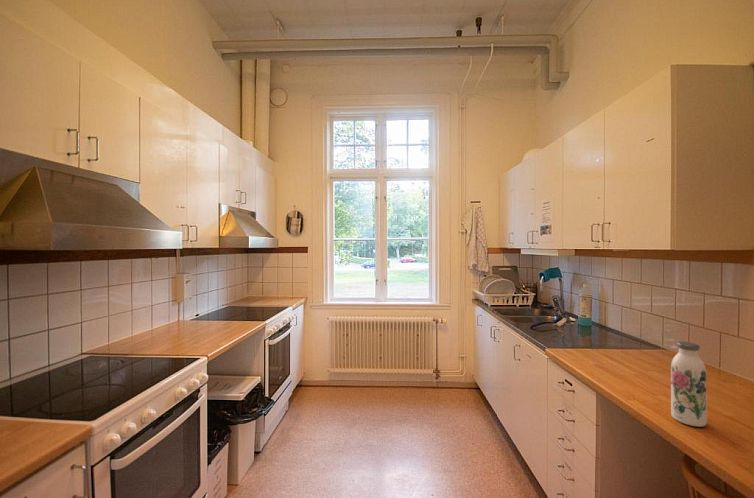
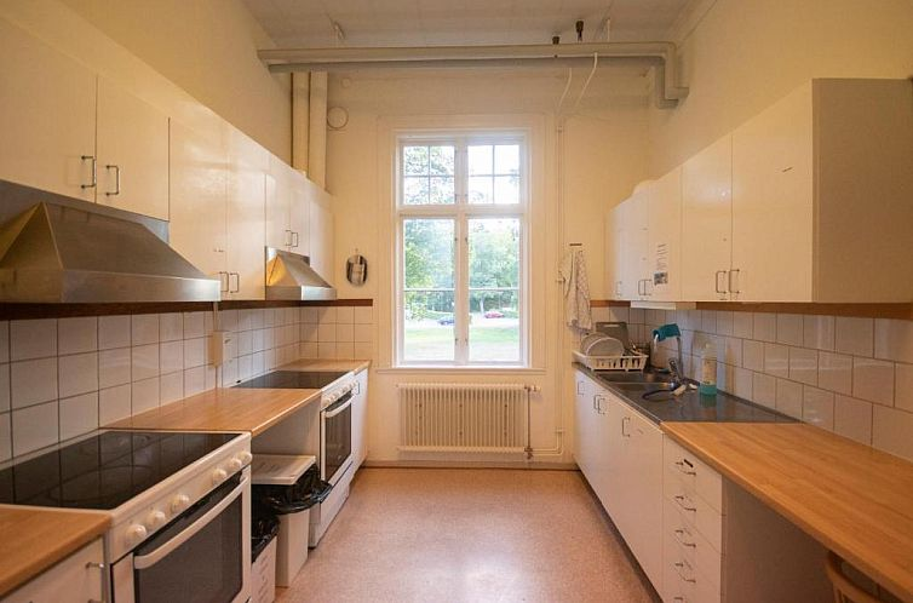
- water bottle [670,341,708,428]
